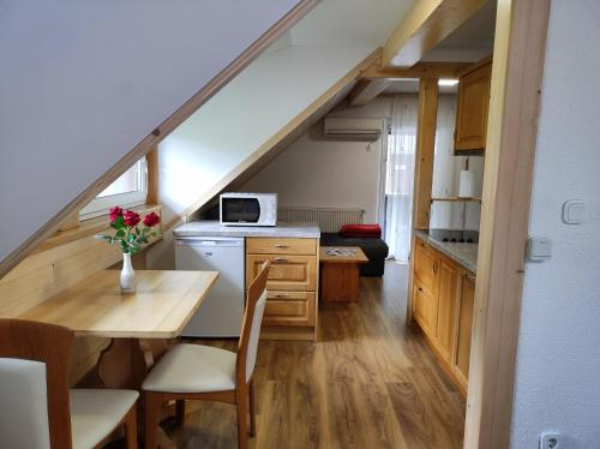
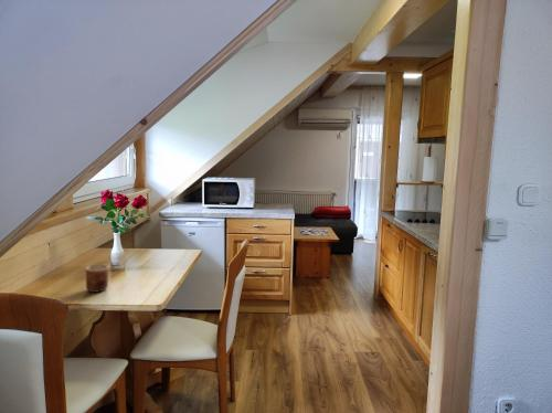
+ cup [84,263,110,294]
